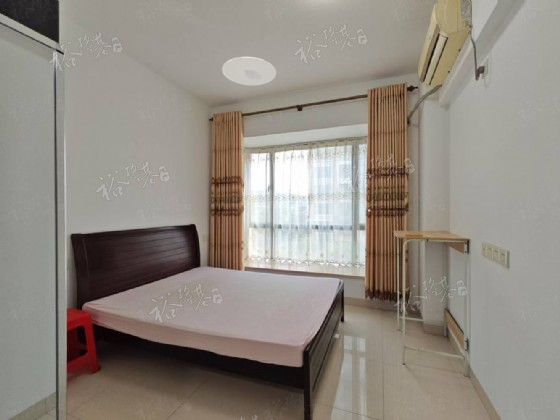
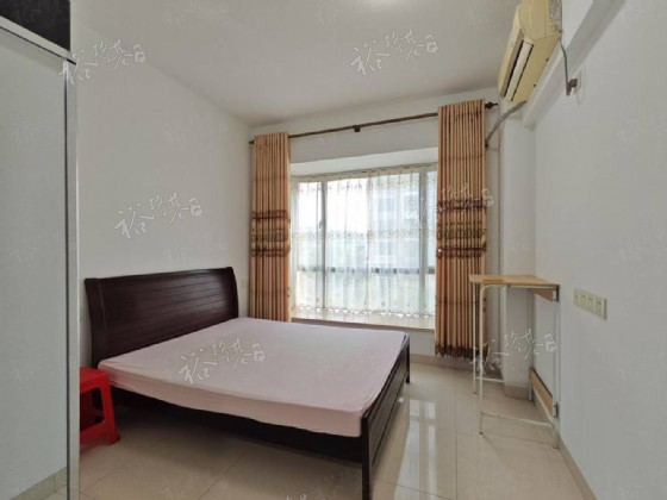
- ceiling light [221,56,277,86]
